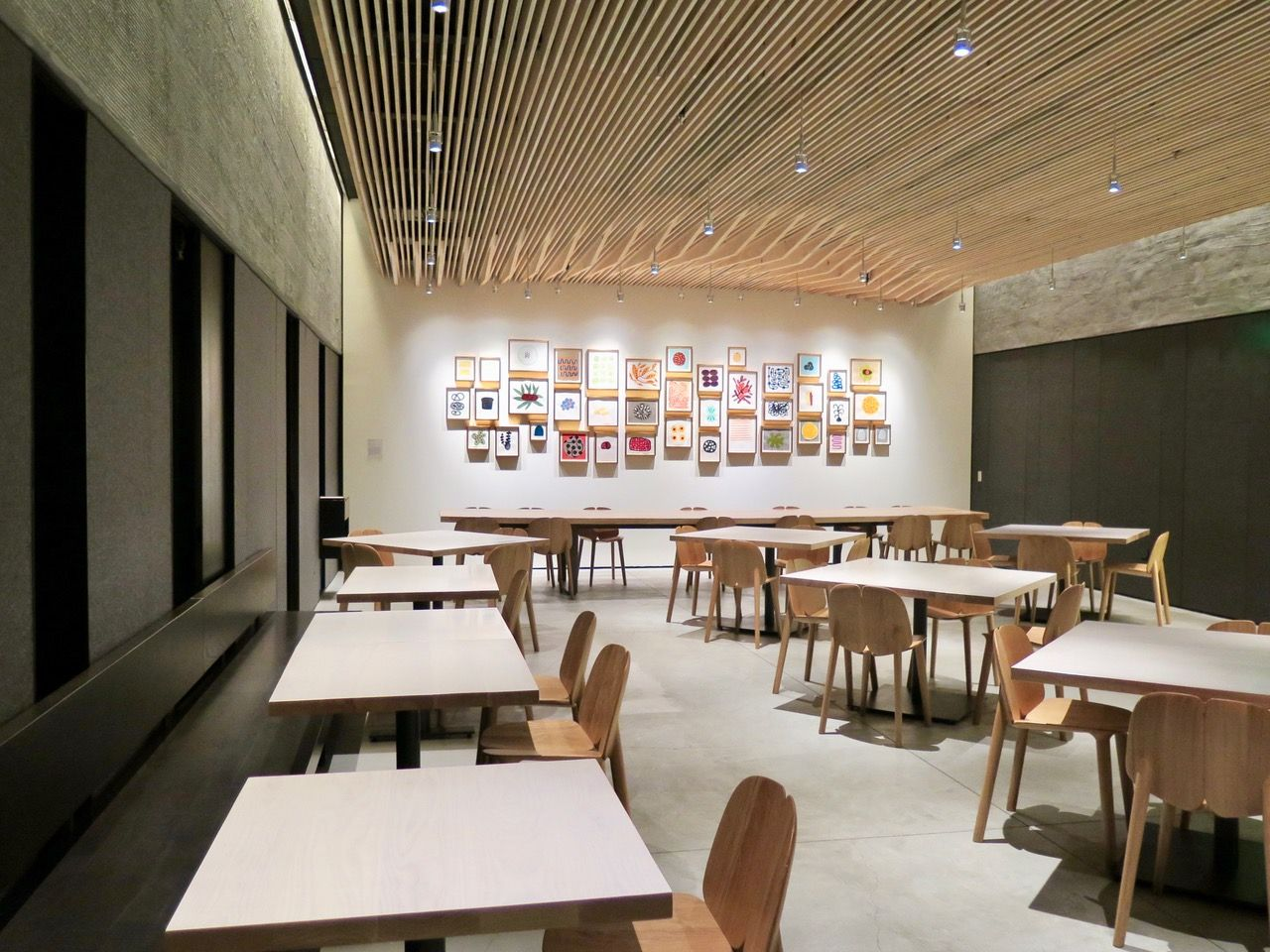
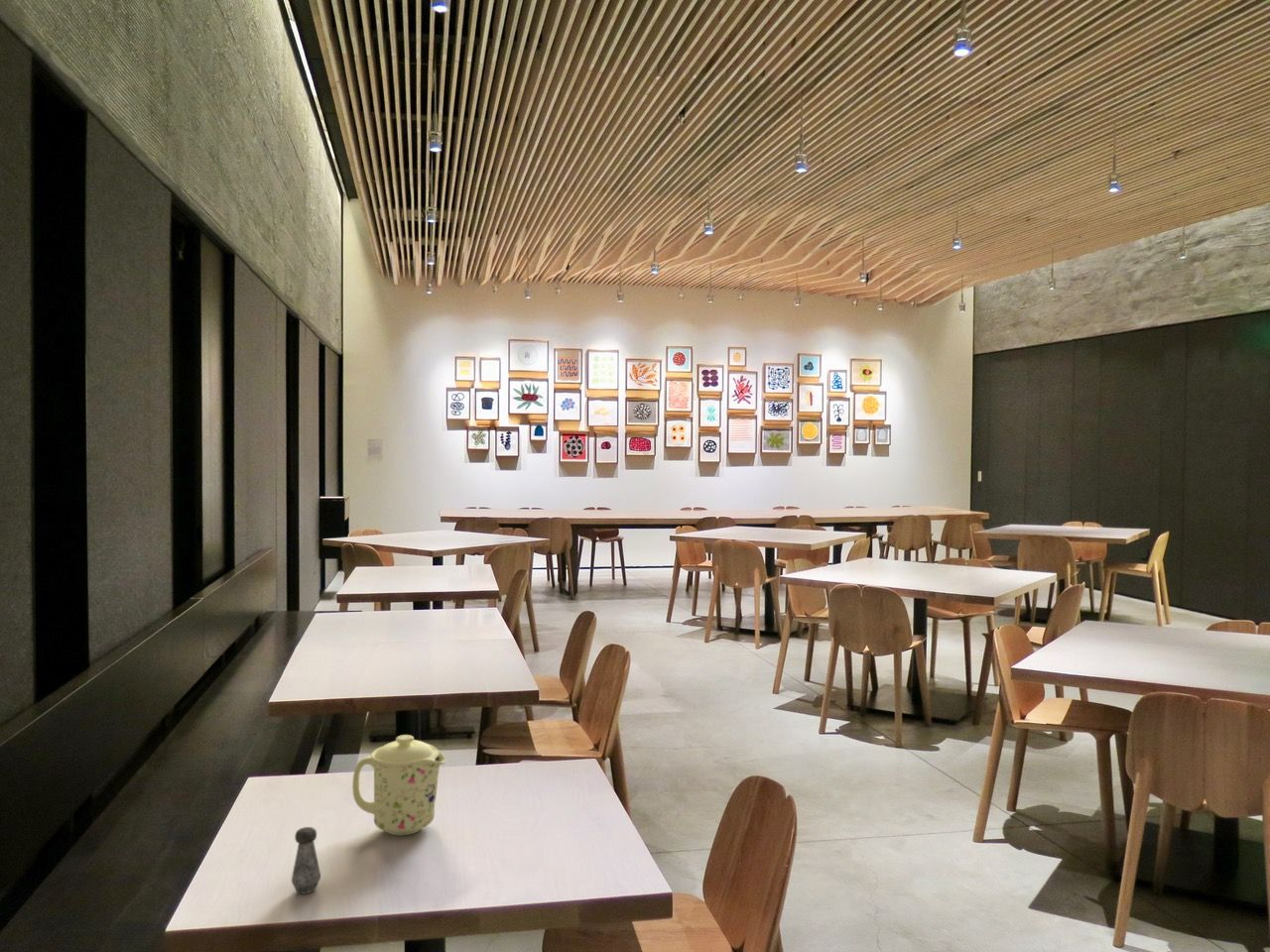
+ mug [351,734,447,836]
+ salt shaker [291,826,321,895]
